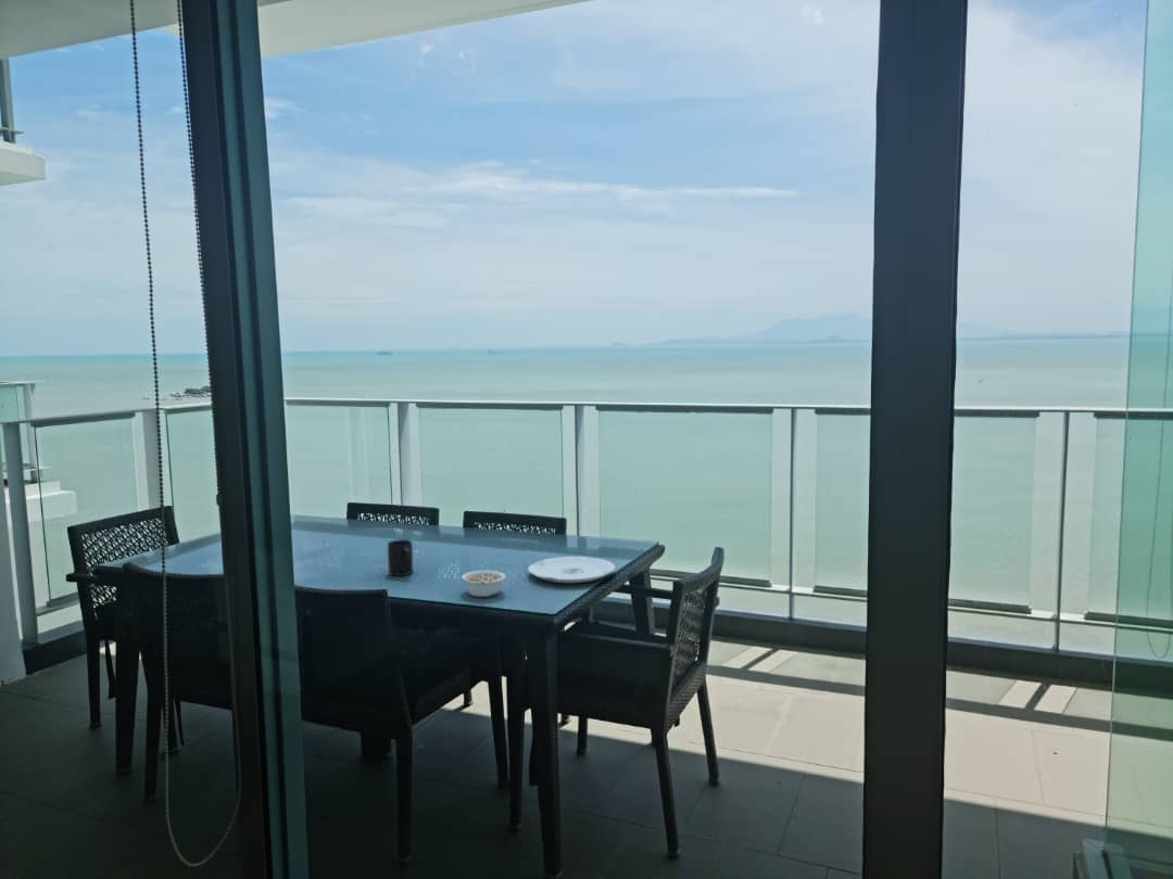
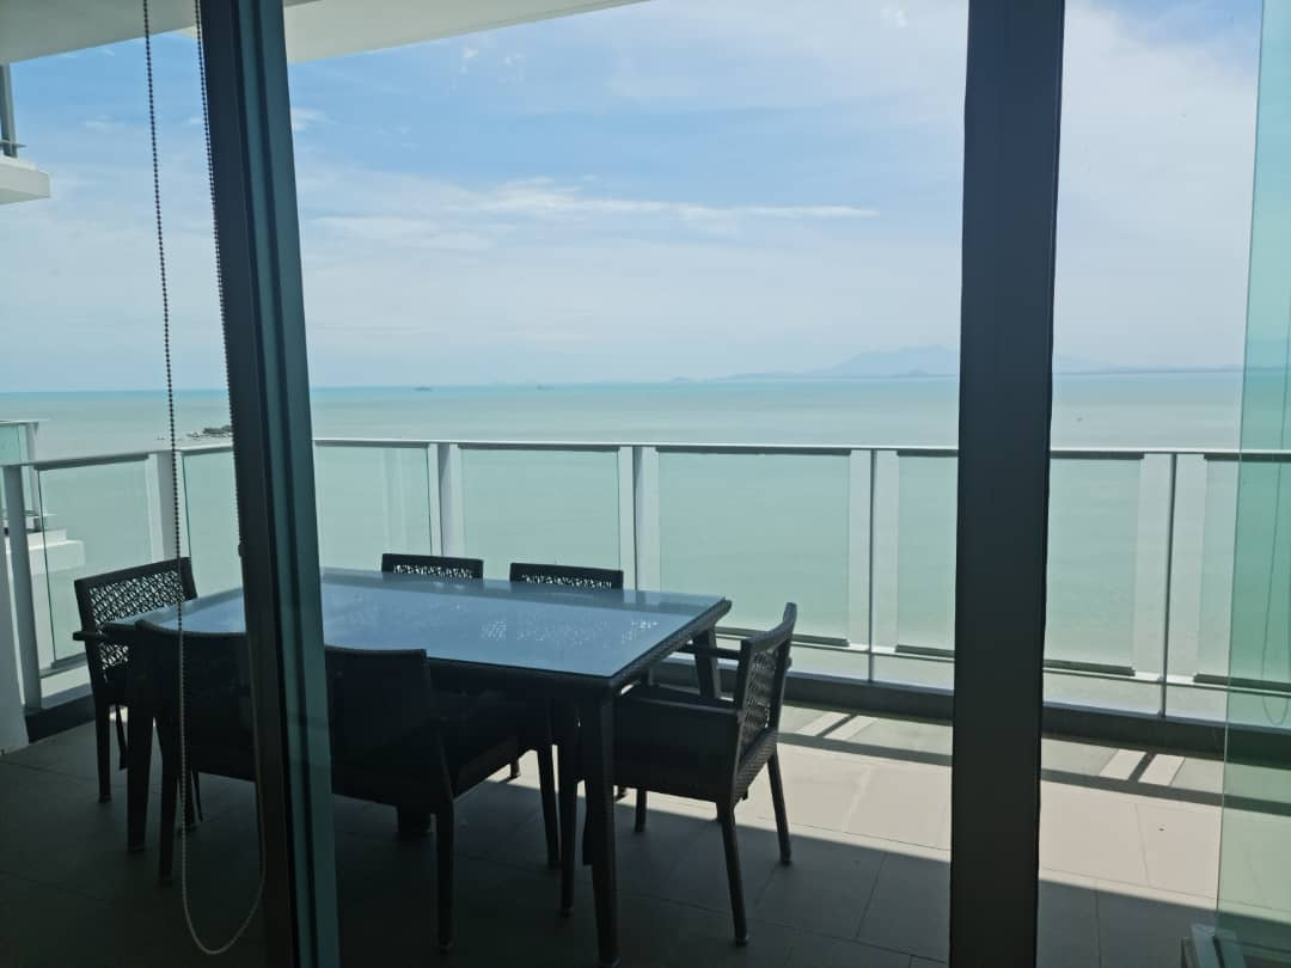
- mug [387,538,414,576]
- legume [461,570,506,598]
- plate [527,556,616,584]
